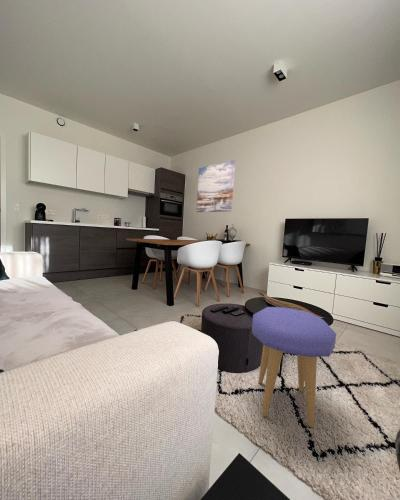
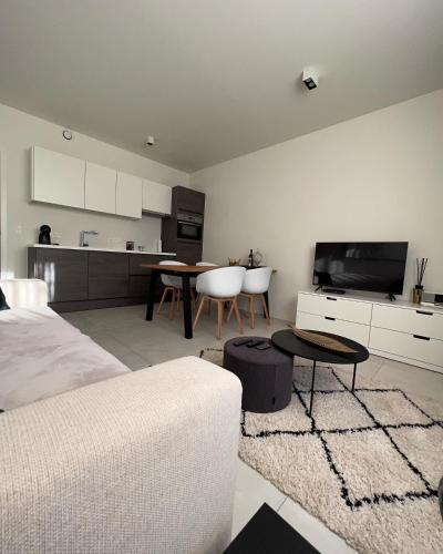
- stool [251,306,337,428]
- wall art [195,159,236,213]
